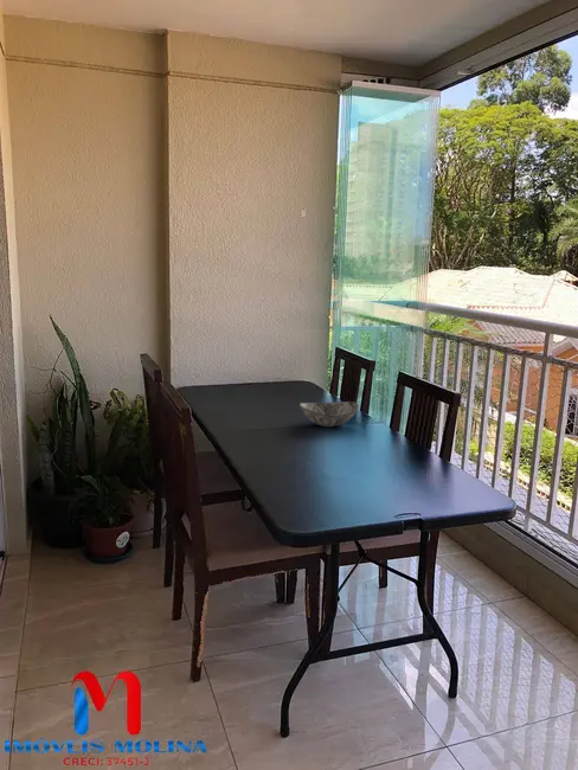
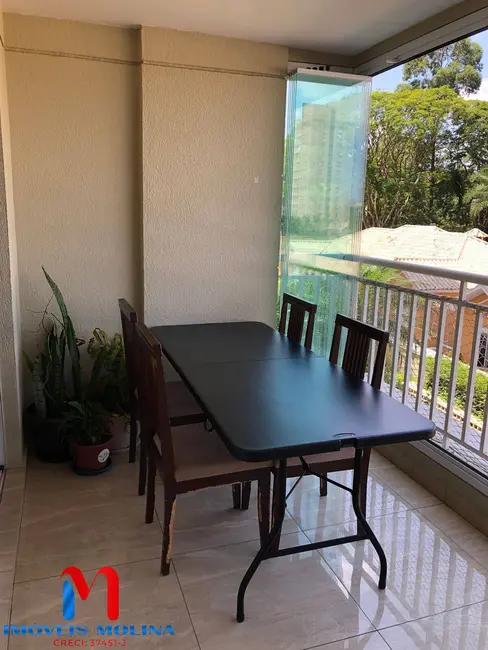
- decorative bowl [298,400,361,428]
